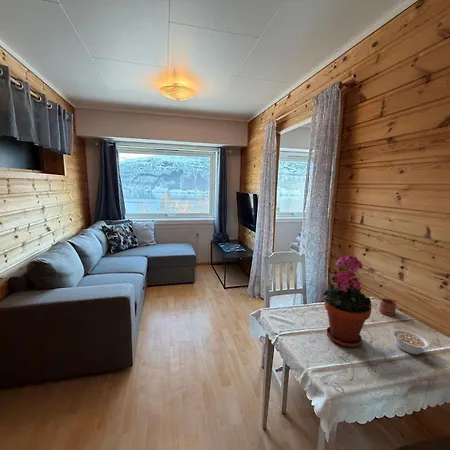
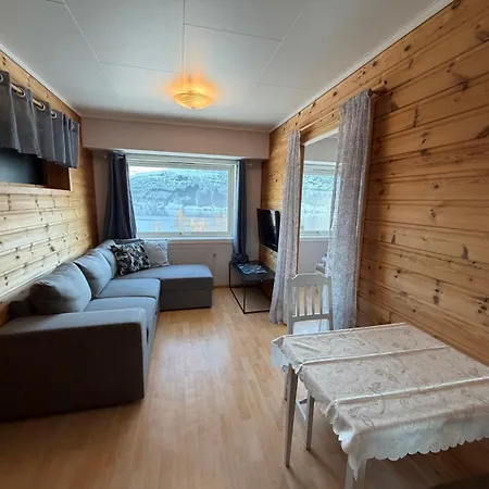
- mug [378,297,398,317]
- legume [391,328,430,355]
- potted plant [322,253,373,348]
